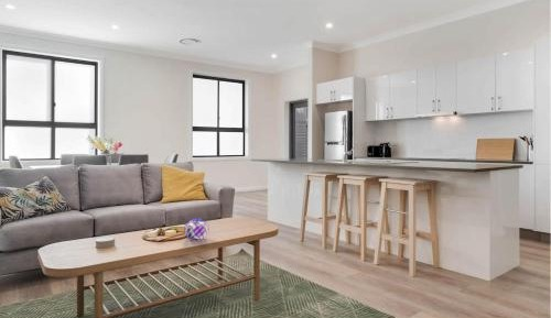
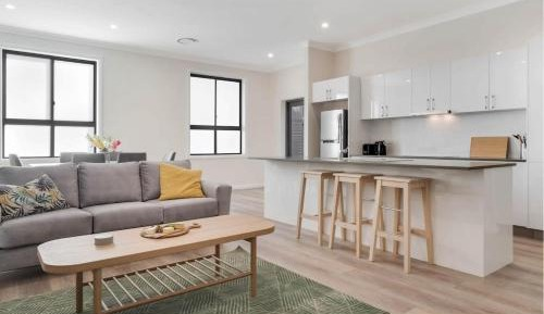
- decorative orb [183,218,209,240]
